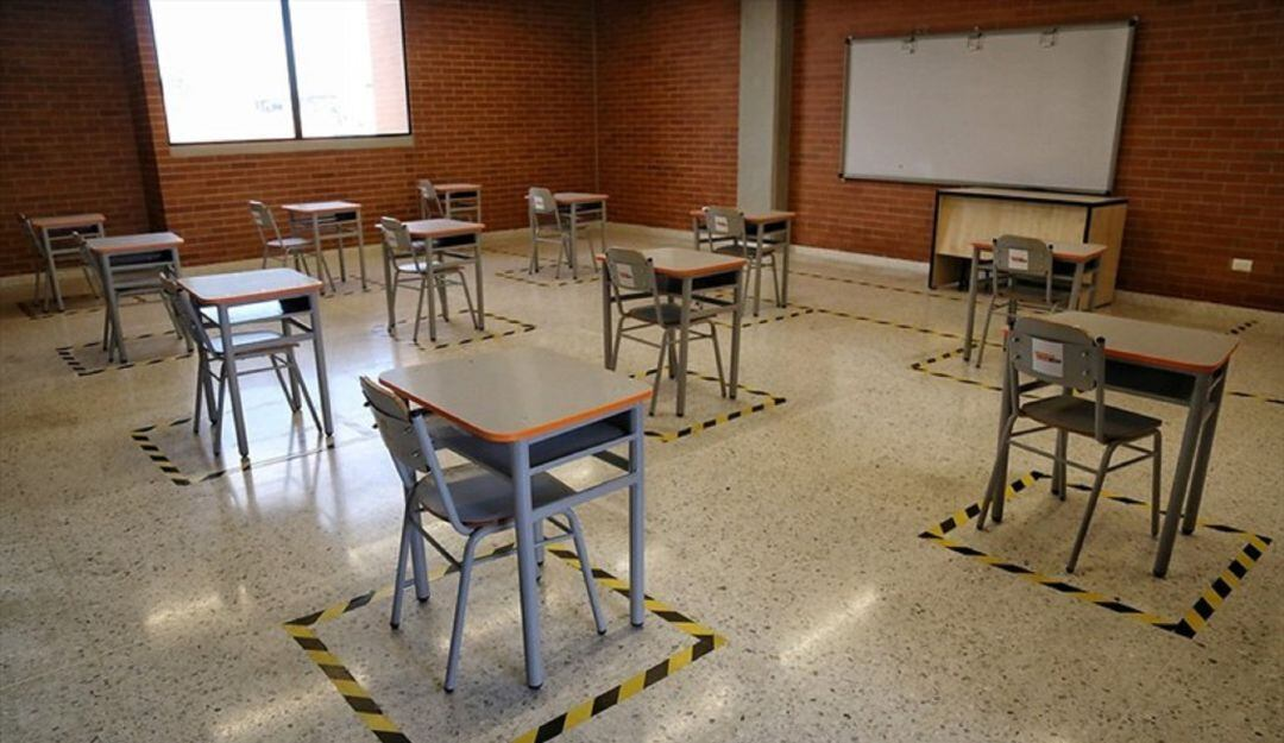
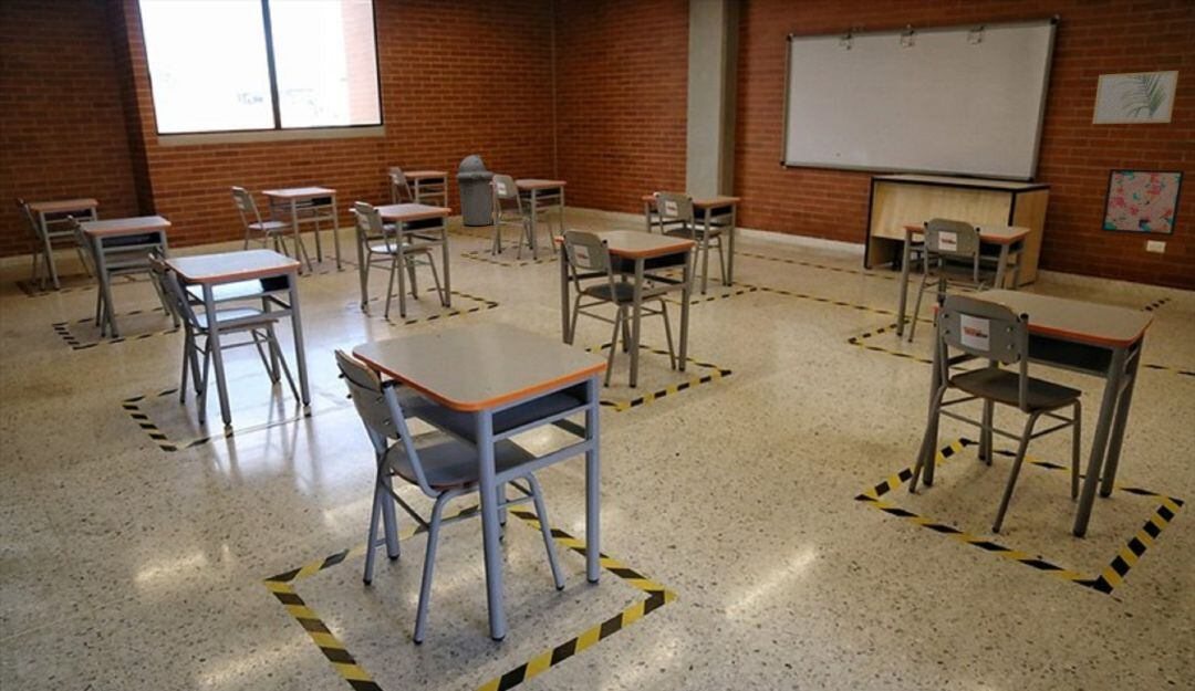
+ wall art [1100,168,1186,237]
+ trash can [455,154,496,227]
+ wall art [1091,70,1180,125]
